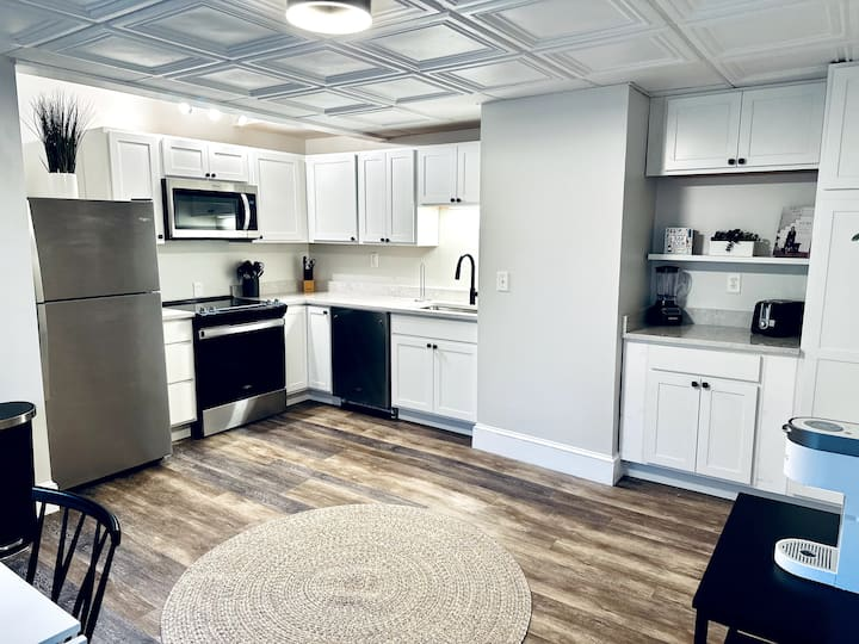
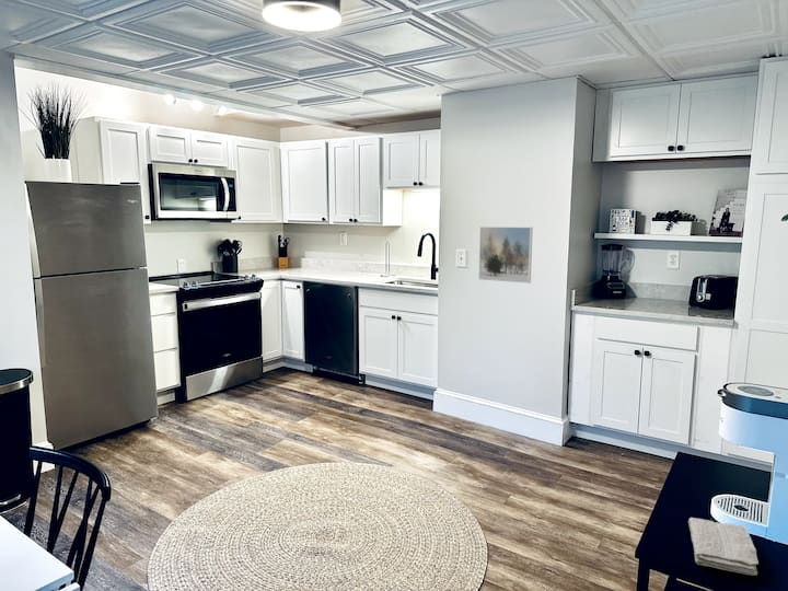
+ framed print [477,225,534,285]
+ washcloth [687,517,760,577]
